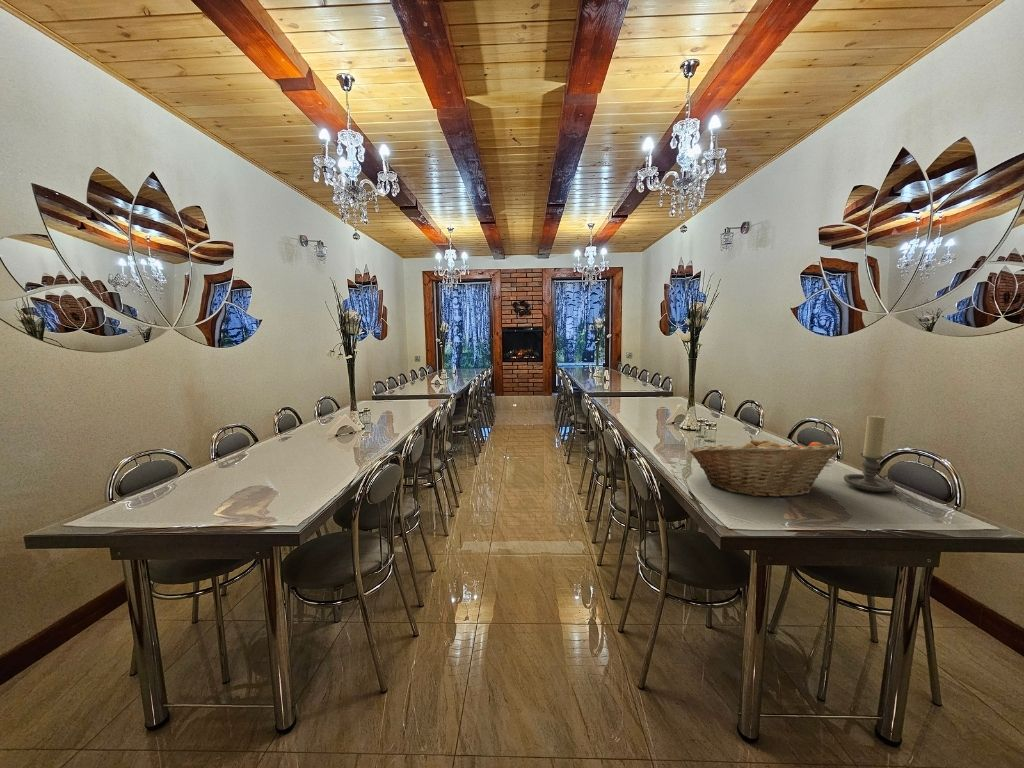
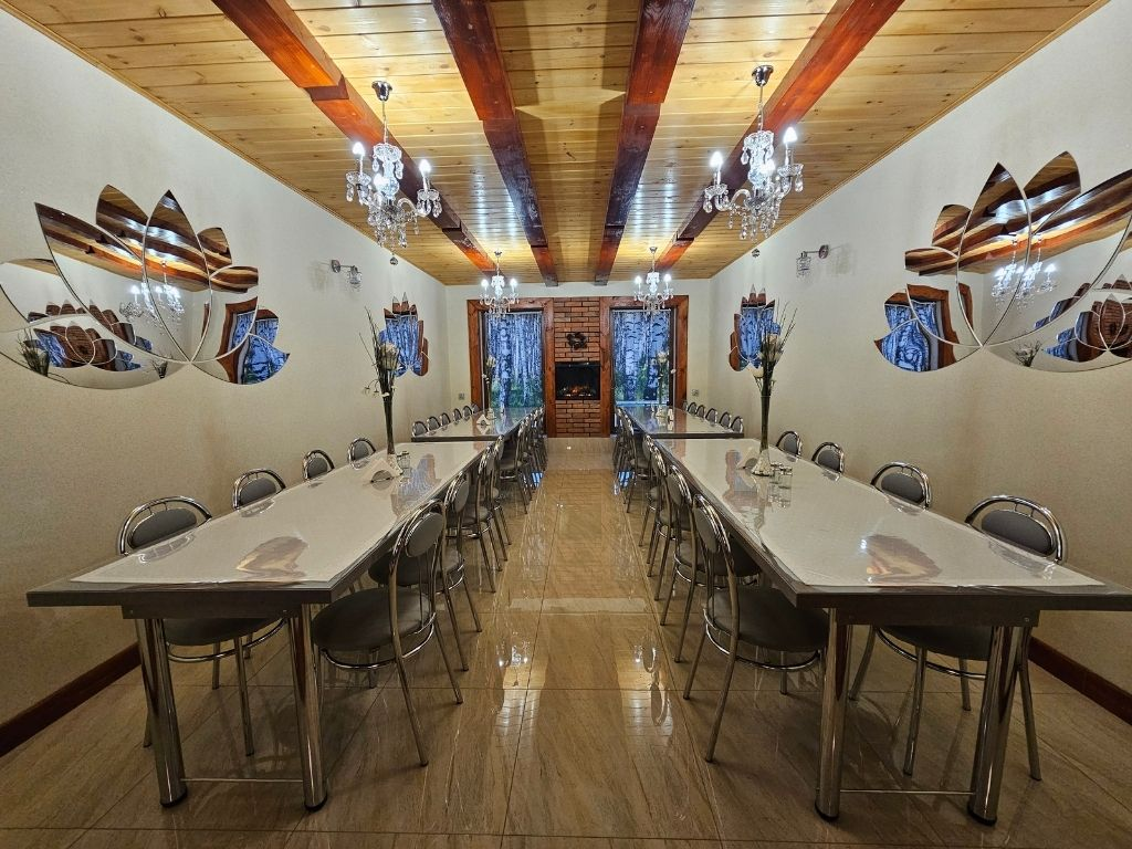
- candle holder [843,413,896,493]
- fruit basket [689,435,841,499]
